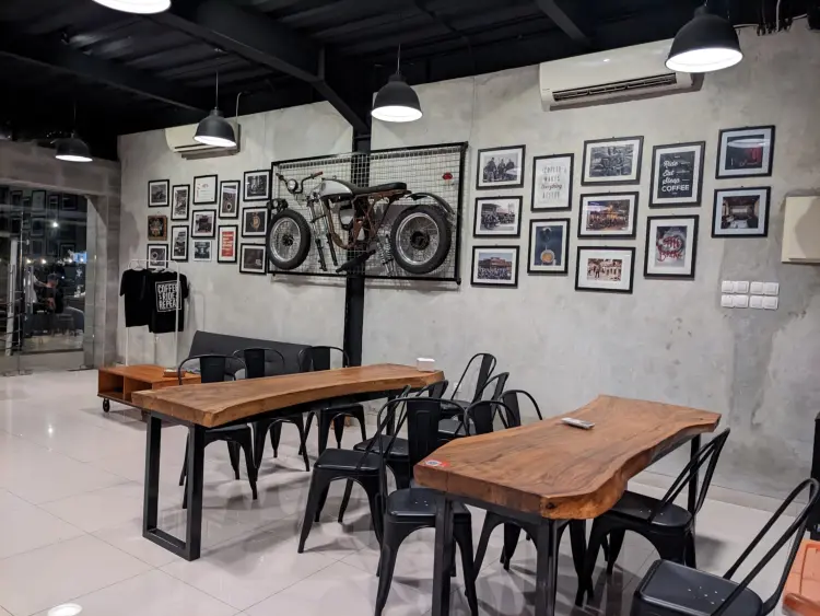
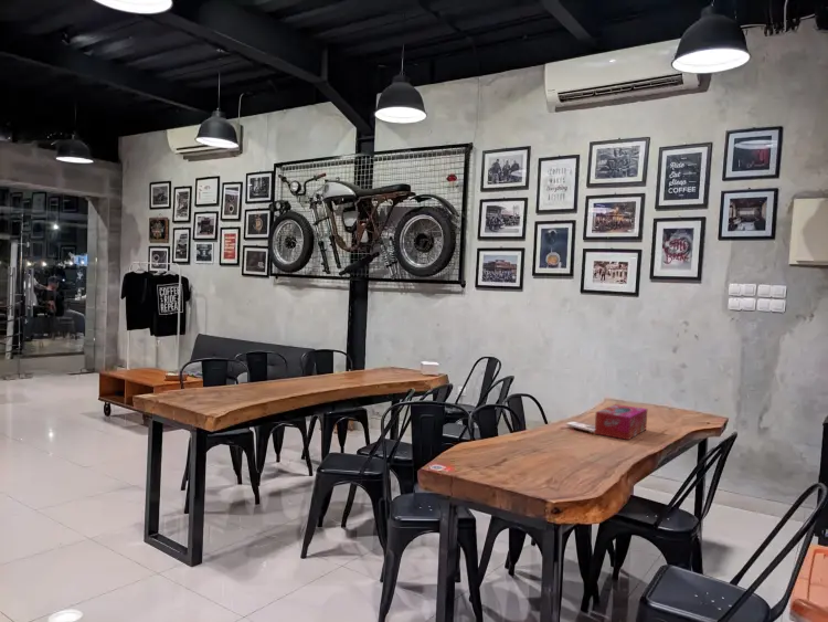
+ tissue box [594,403,648,441]
